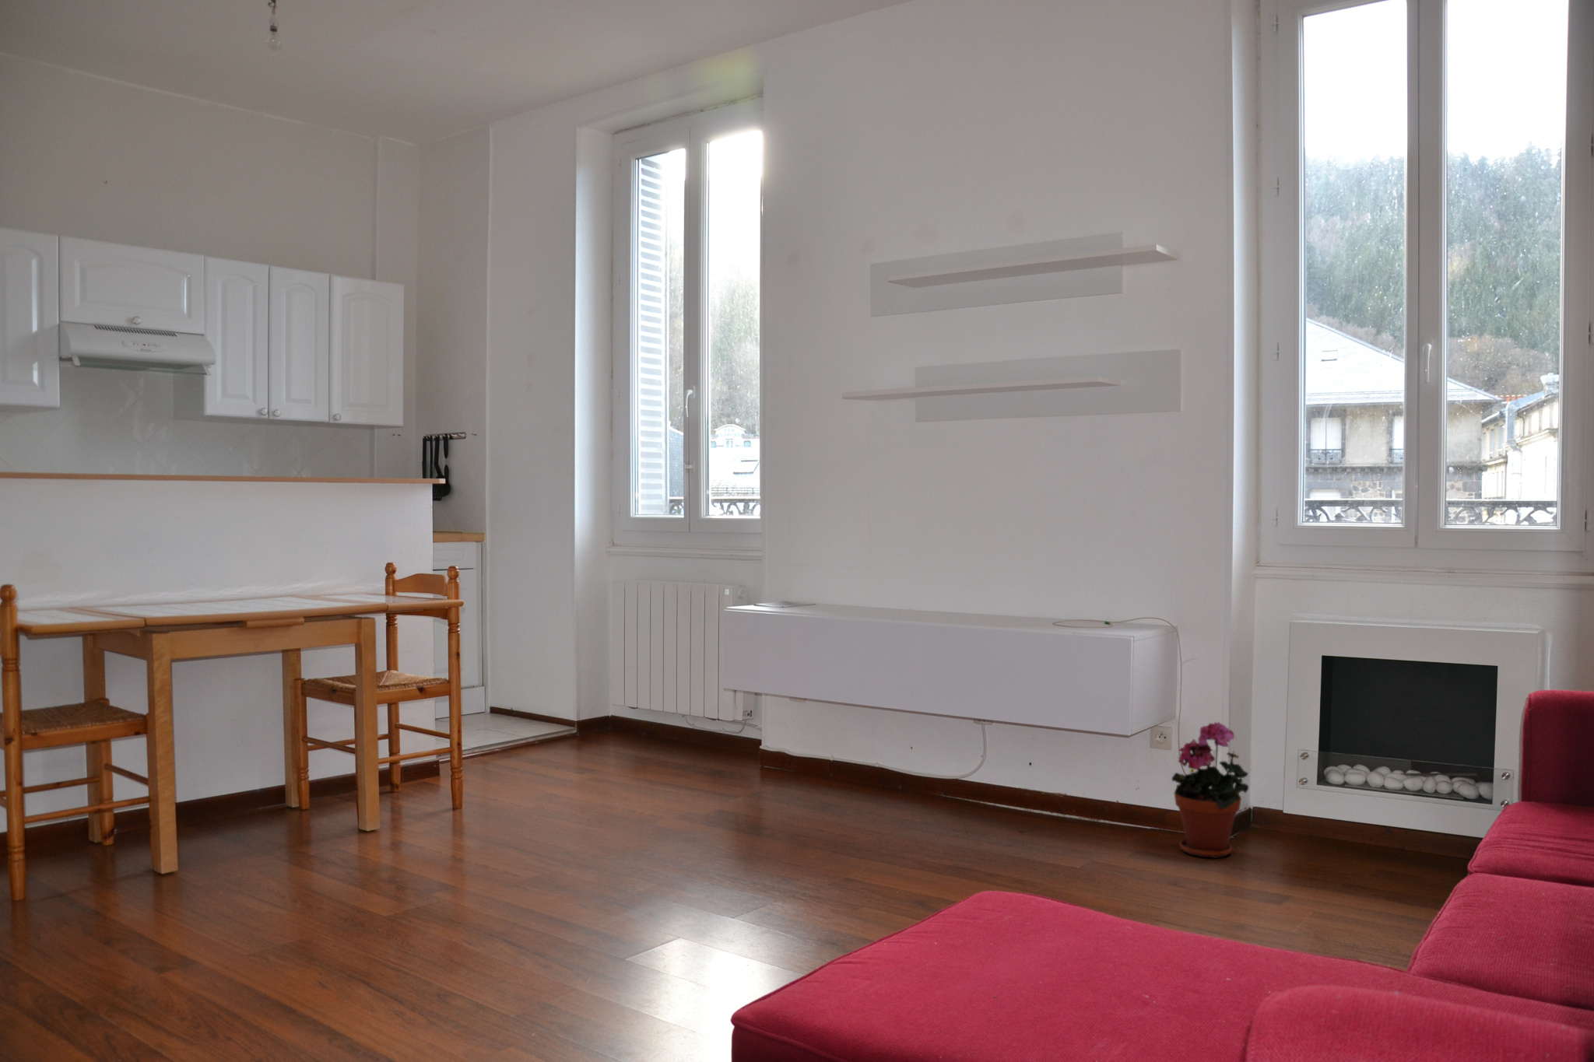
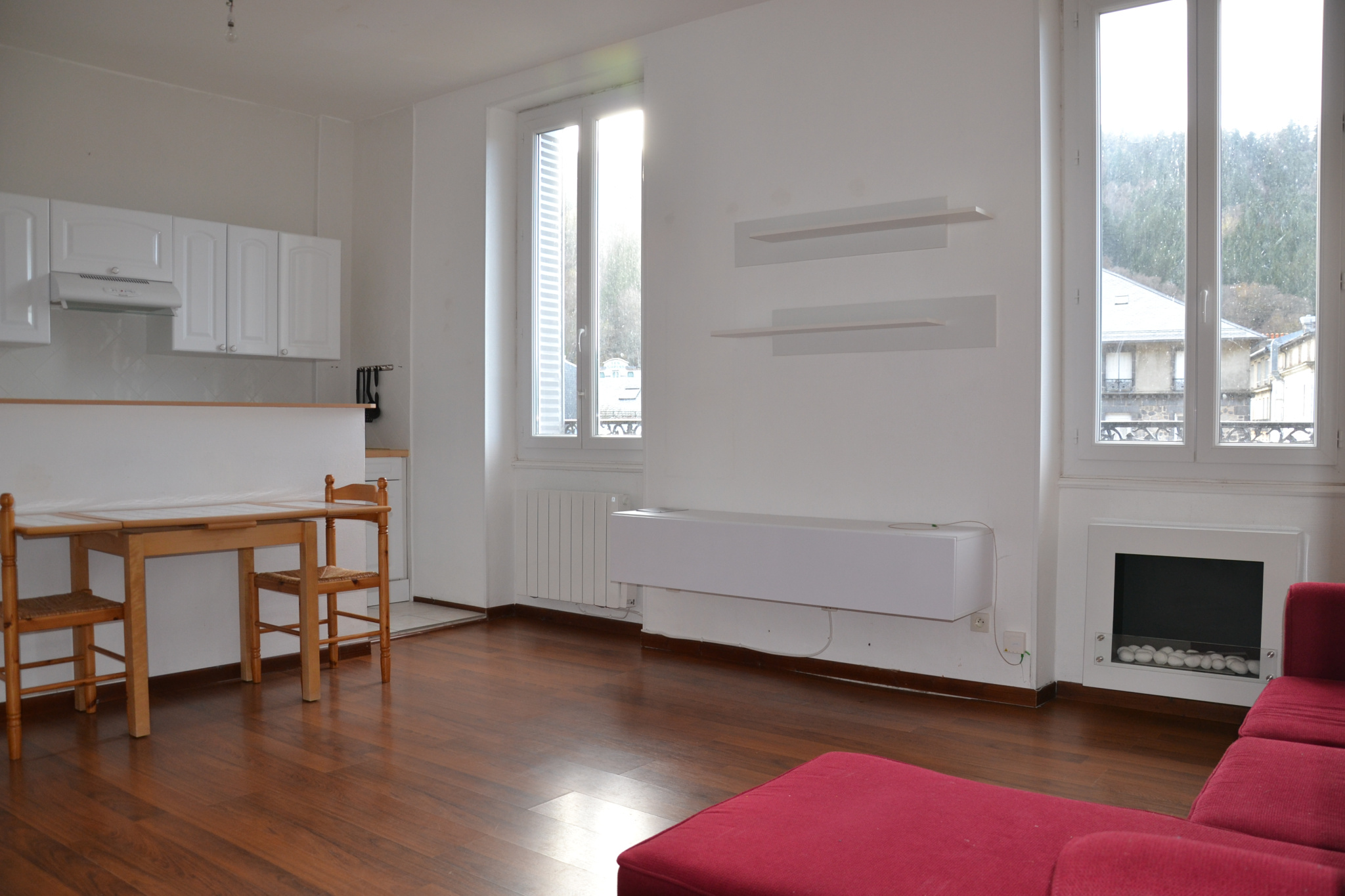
- potted plant [1171,721,1249,859]
